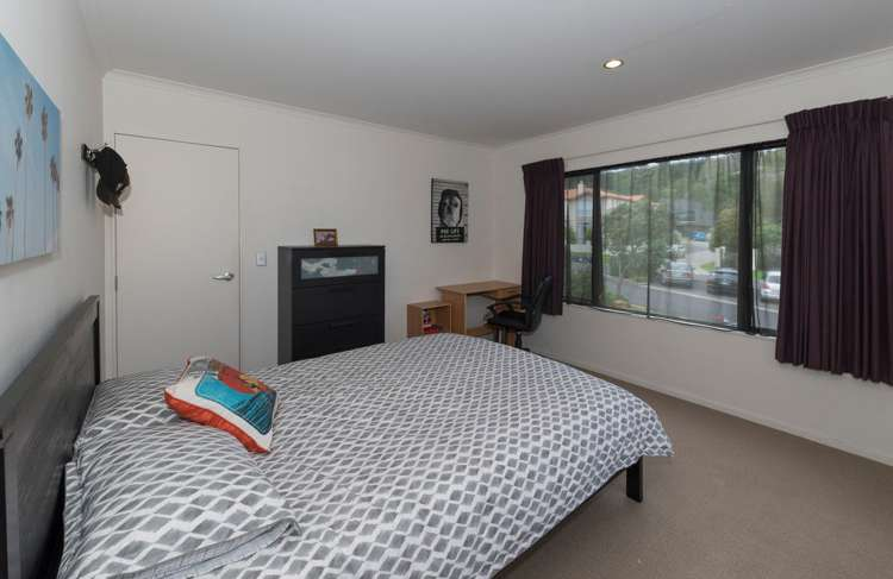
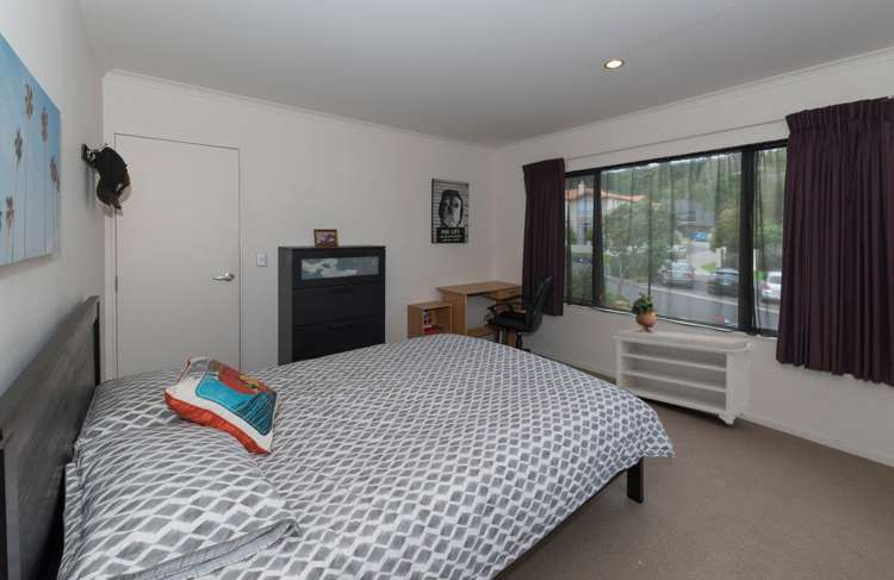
+ potted plant [631,291,658,333]
+ bench [611,328,758,425]
